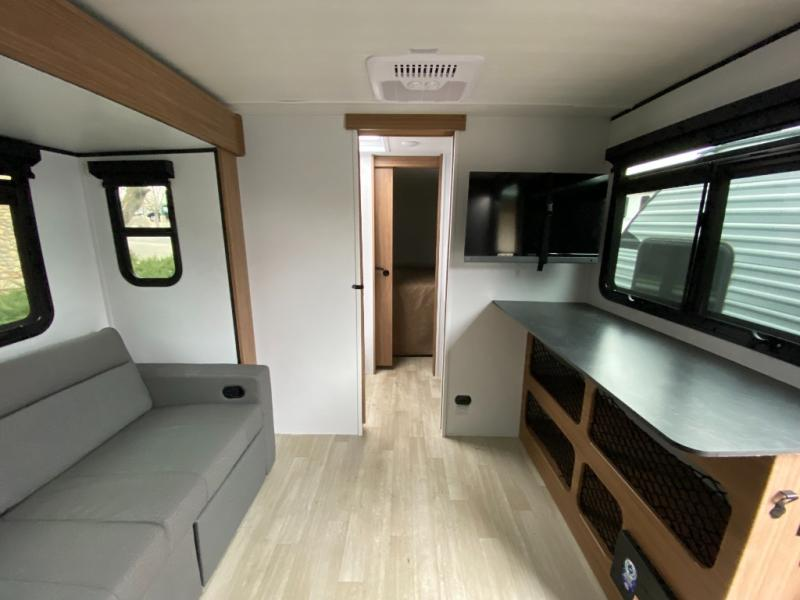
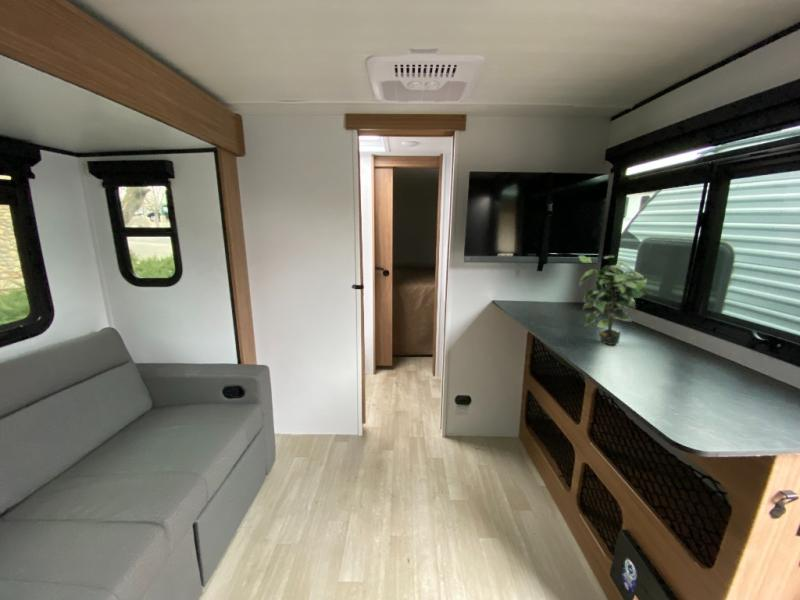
+ potted plant [577,255,654,346]
